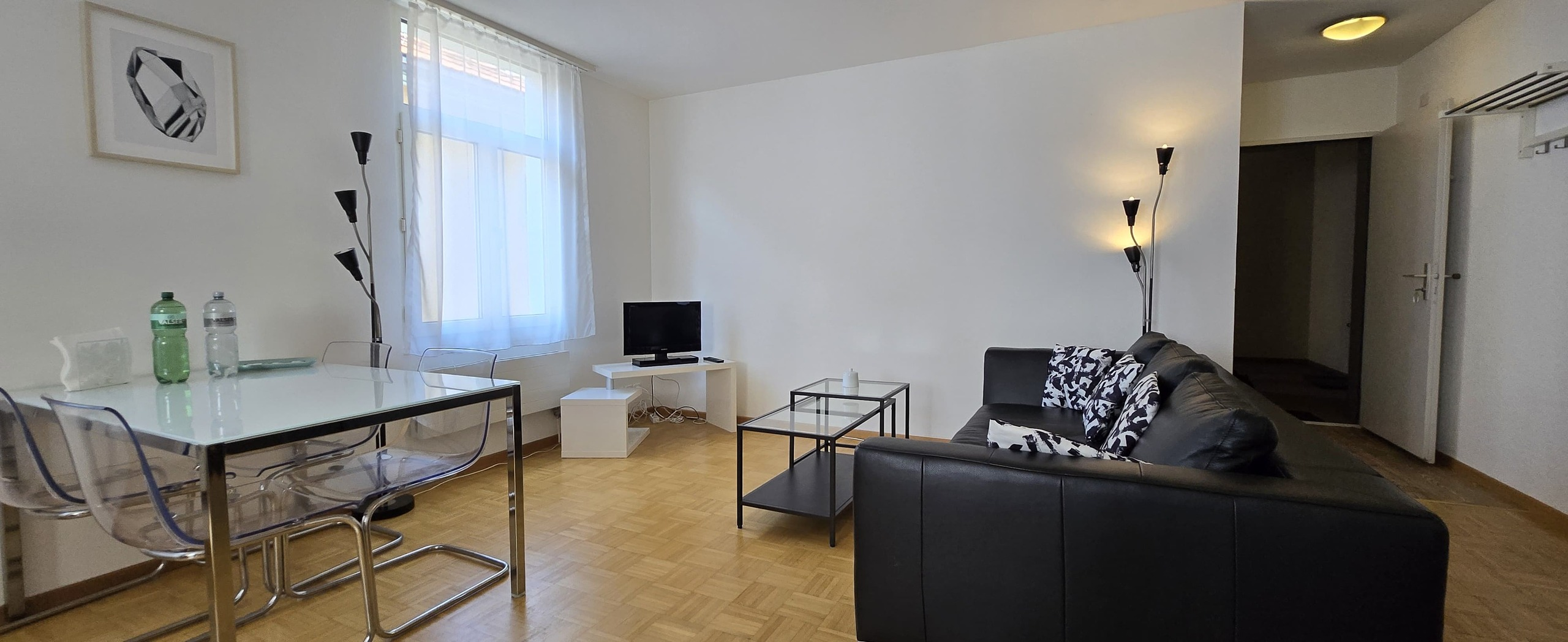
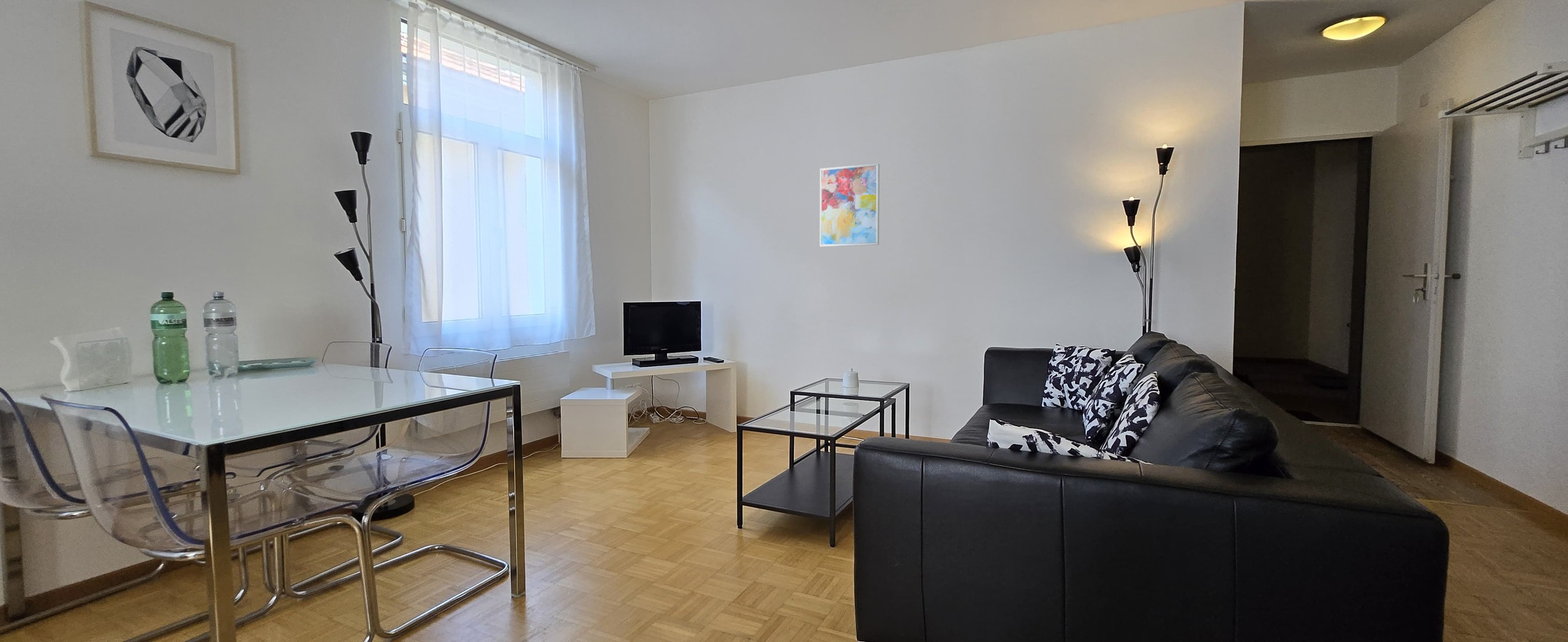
+ wall art [820,163,880,247]
